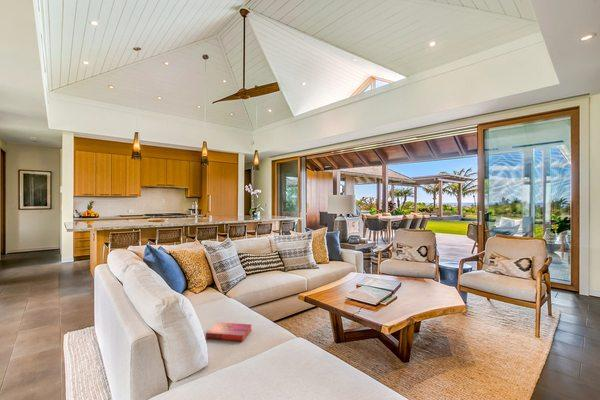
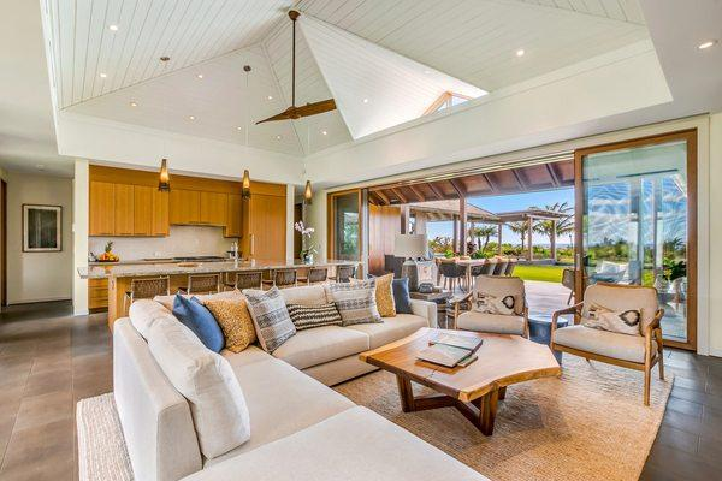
- hardback book [205,321,252,342]
